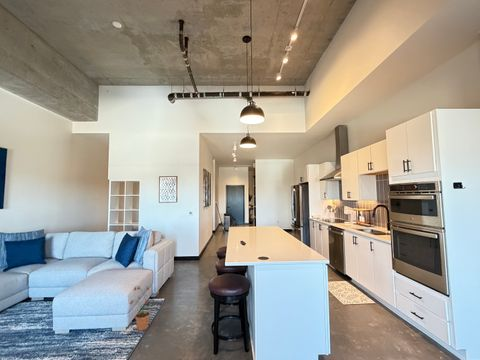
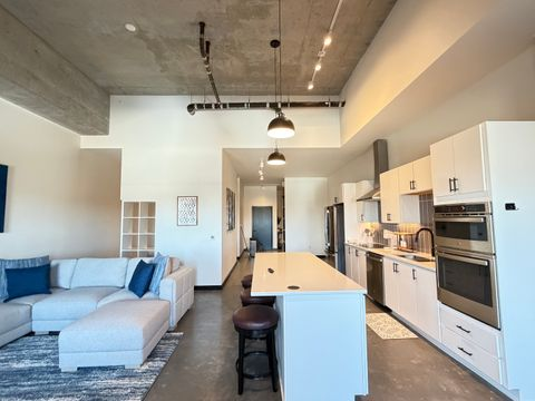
- potted plant [129,285,153,332]
